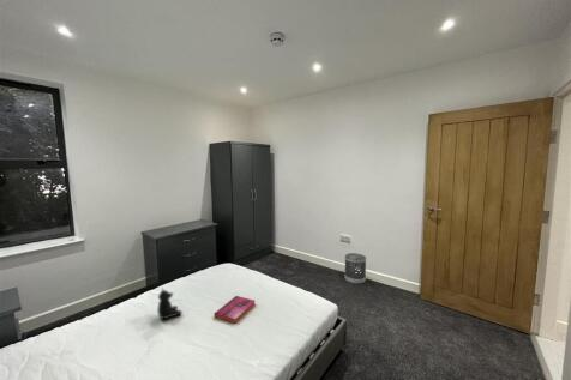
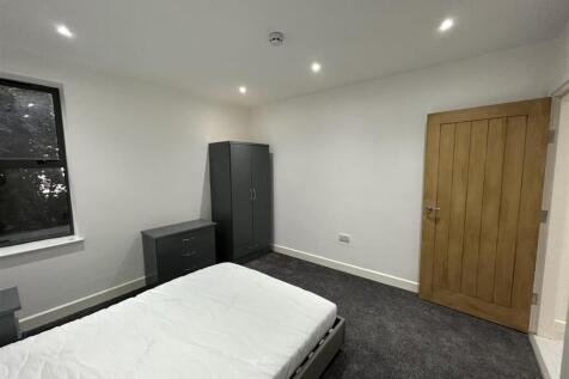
- teddy bear [156,285,184,321]
- wastebasket [343,252,367,285]
- hardback book [214,295,256,325]
